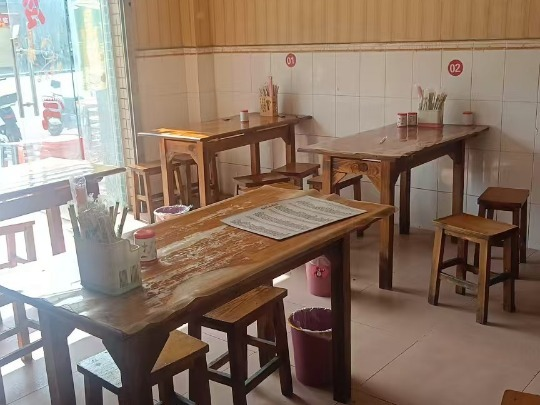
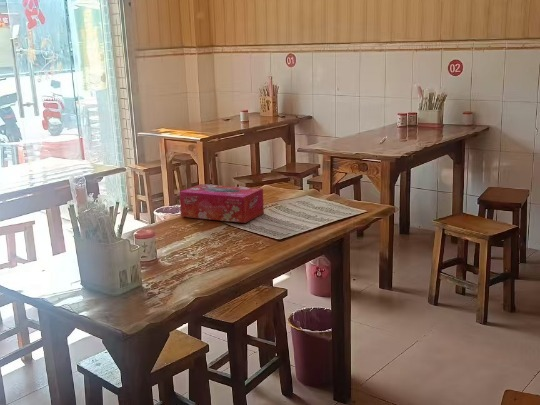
+ tissue box [178,183,265,224]
